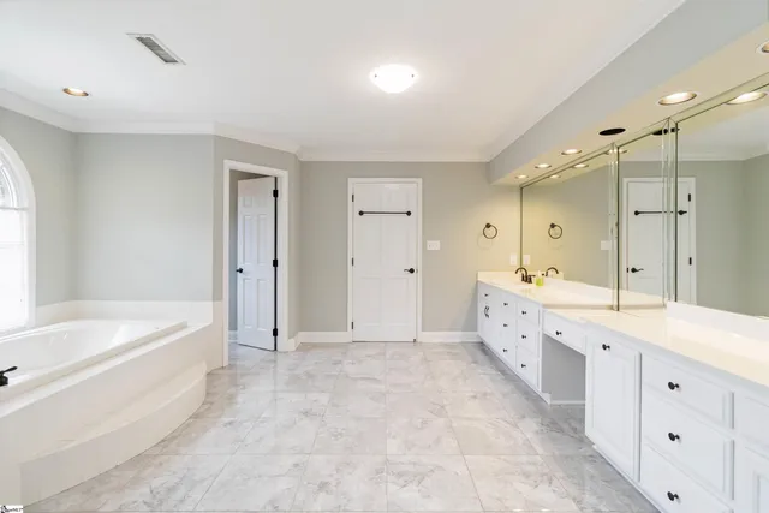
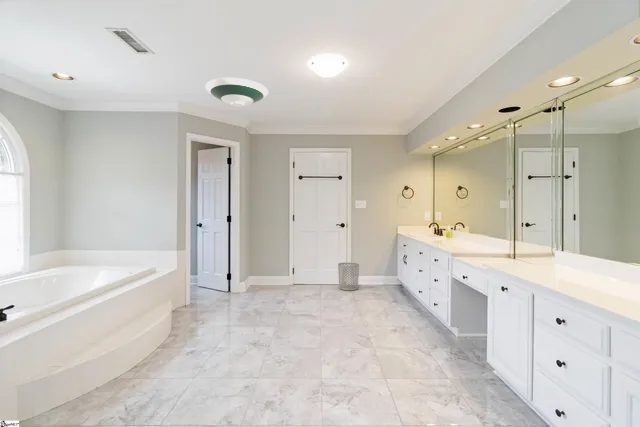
+ waste bin [337,262,360,291]
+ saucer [204,77,269,108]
